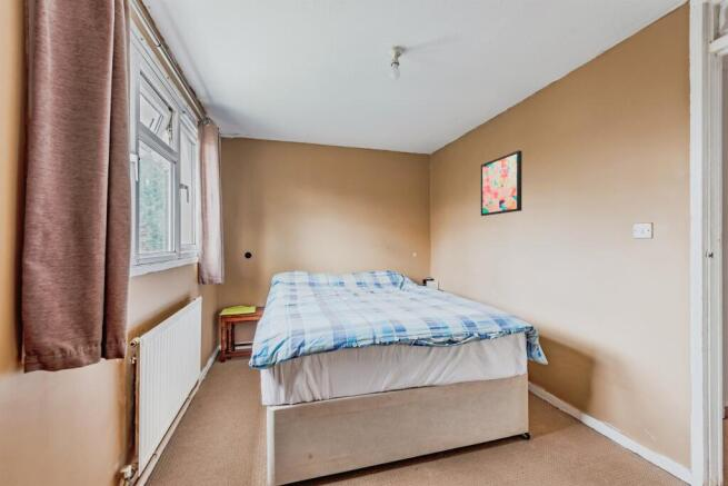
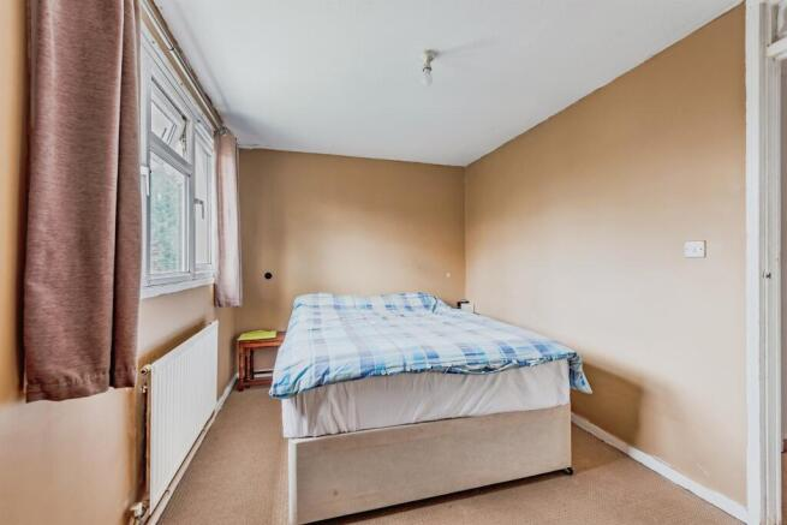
- wall art [480,150,523,217]
